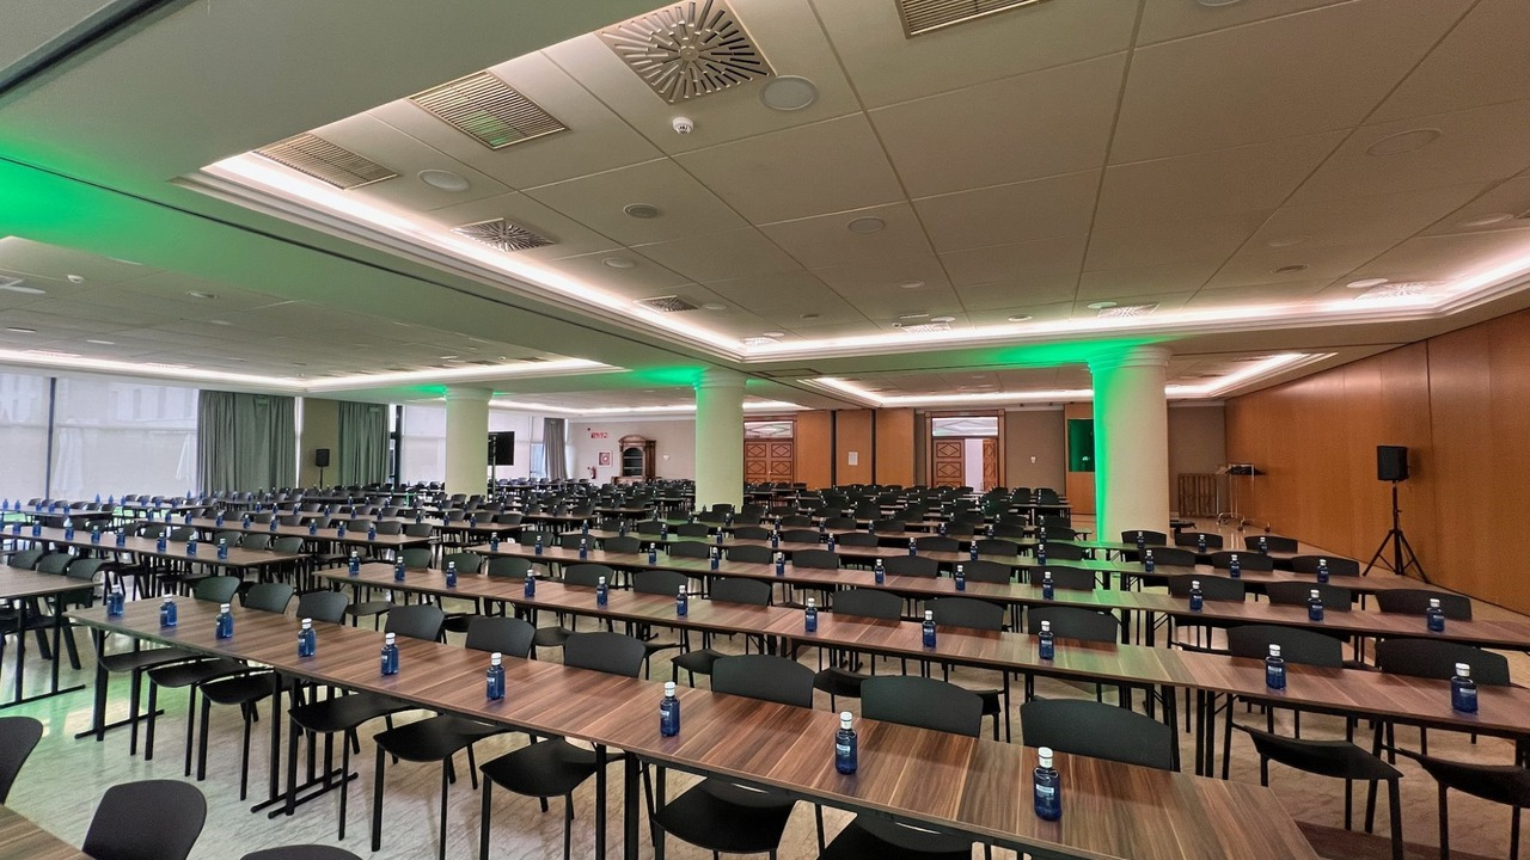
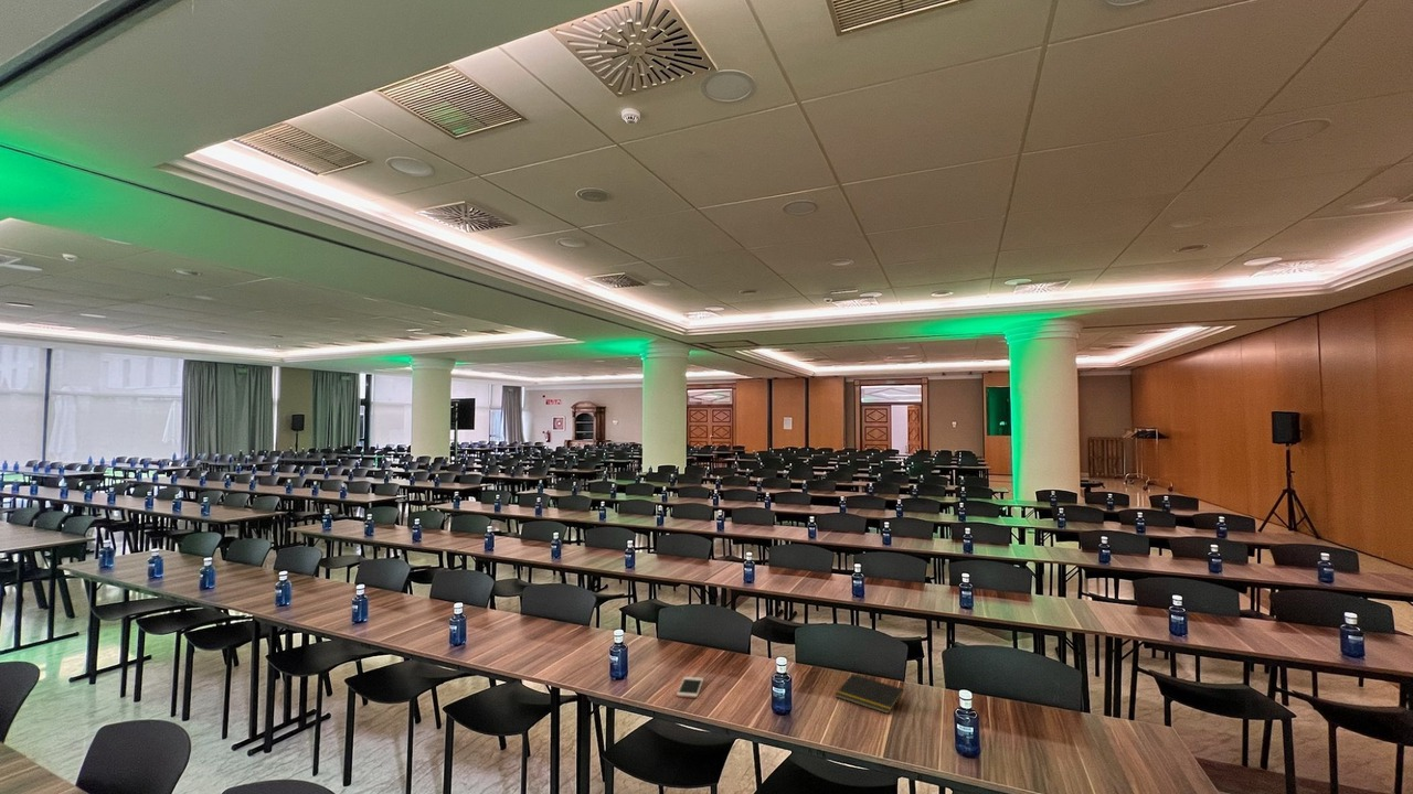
+ notepad [835,673,904,715]
+ cell phone [676,676,704,699]
